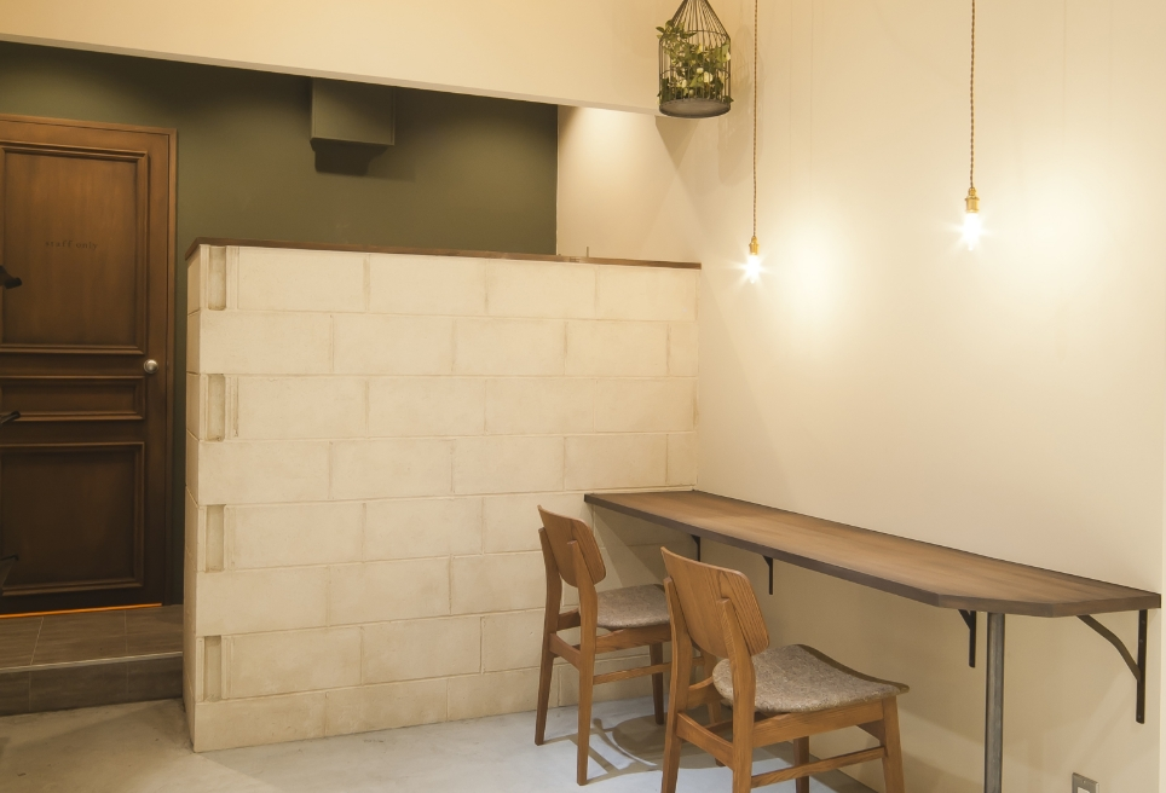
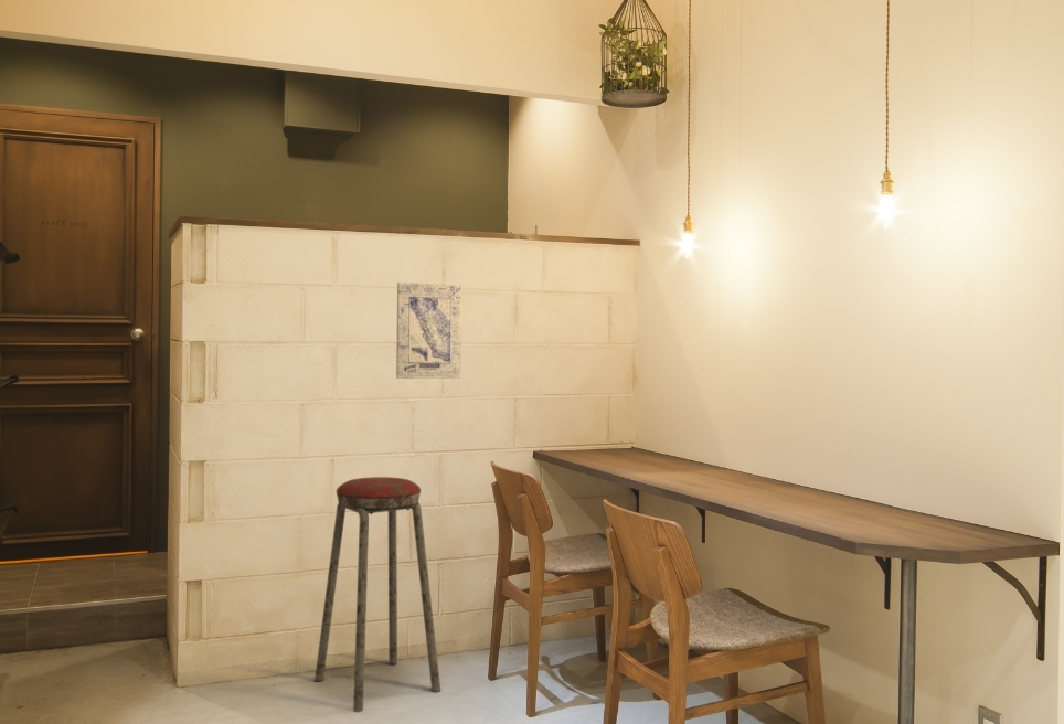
+ music stool [313,476,441,713]
+ wall art [395,281,462,380]
